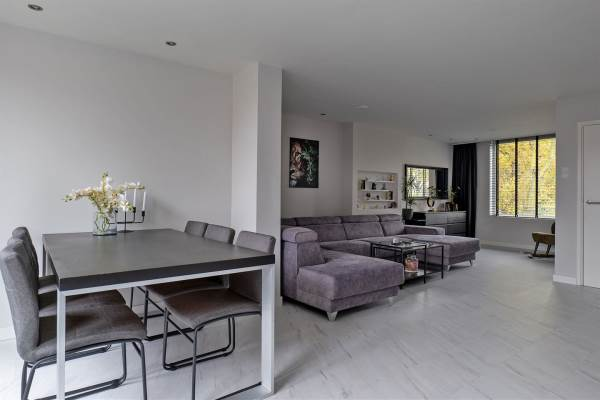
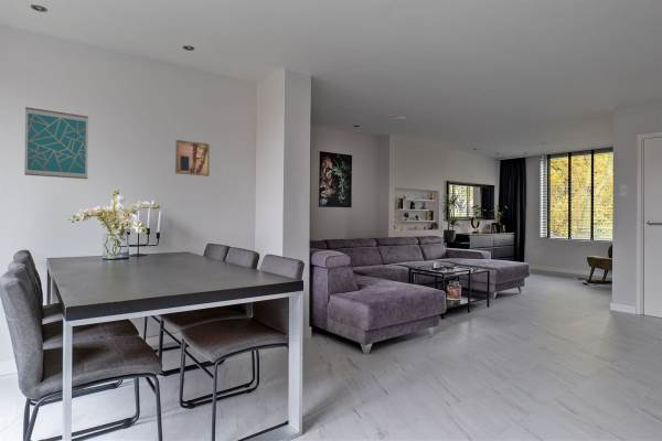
+ wall art [23,106,89,180]
+ wall art [174,139,211,178]
